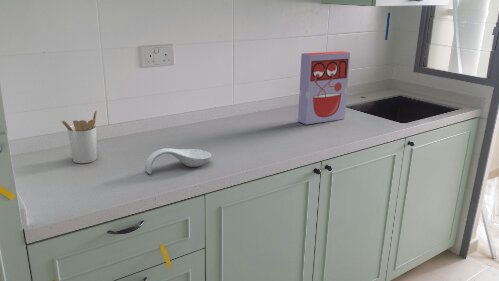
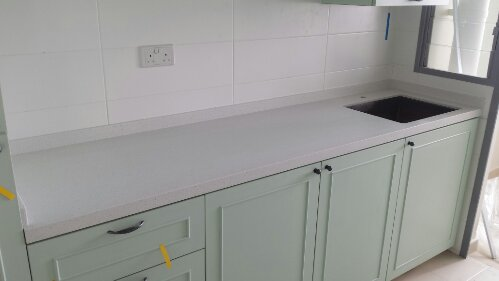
- utensil holder [60,109,98,164]
- spoon rest [144,147,212,175]
- cereal box [297,50,351,126]
